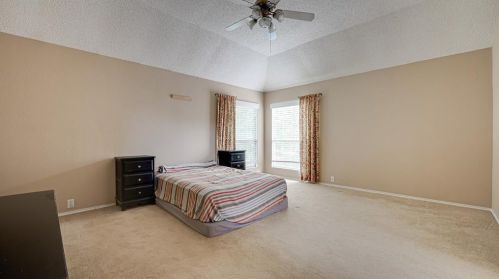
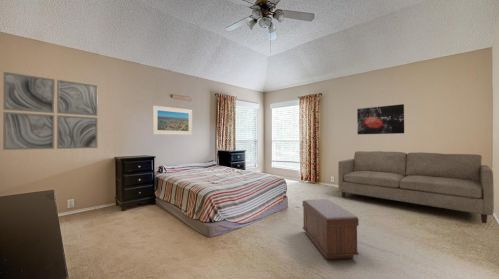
+ wall art [356,103,405,135]
+ sofa [337,150,495,224]
+ bench [302,198,360,260]
+ wall art [2,71,99,151]
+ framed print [152,105,193,136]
